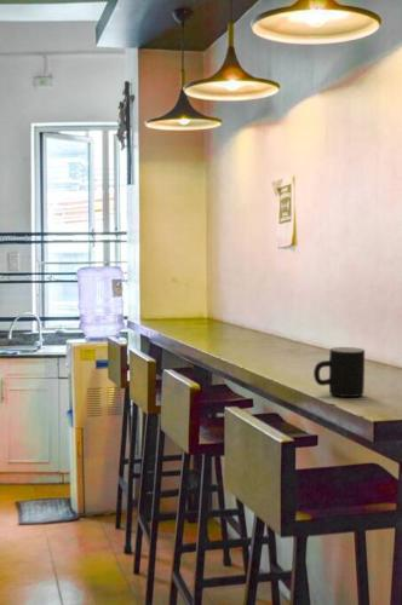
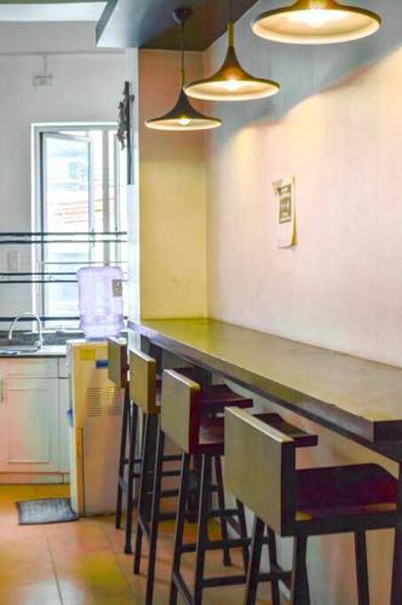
- mug [312,346,366,398]
